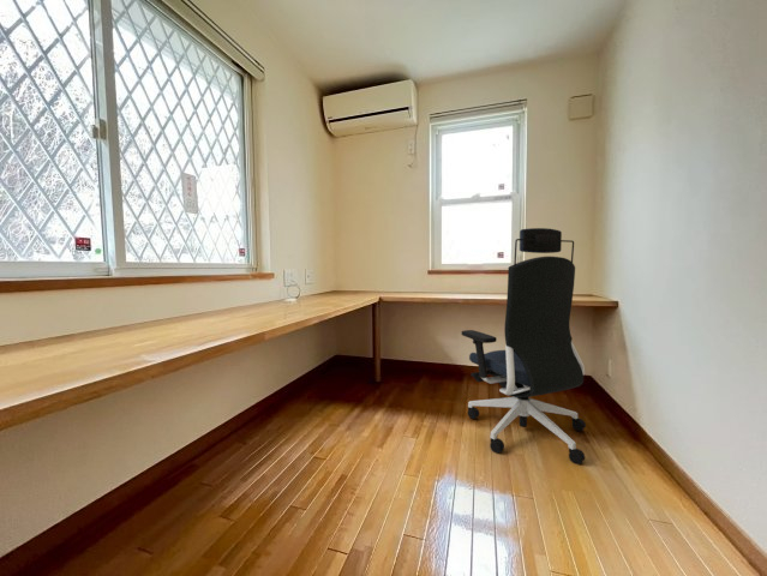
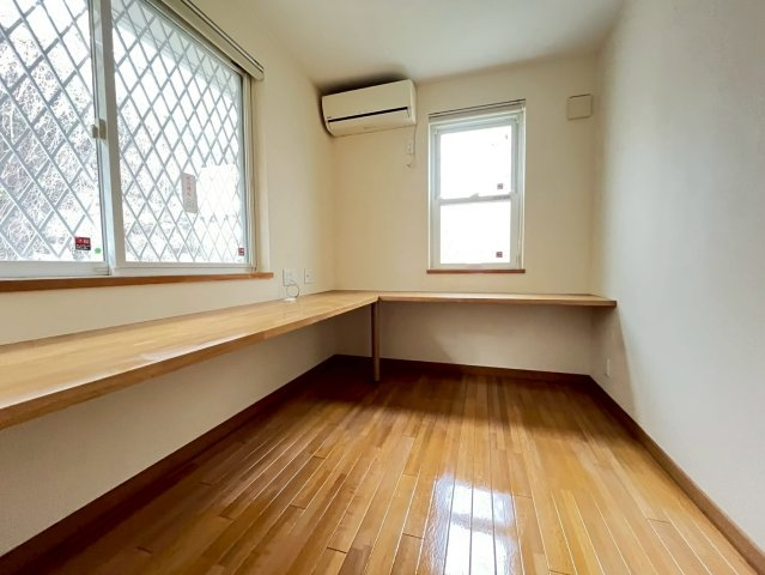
- office chair [461,227,587,466]
